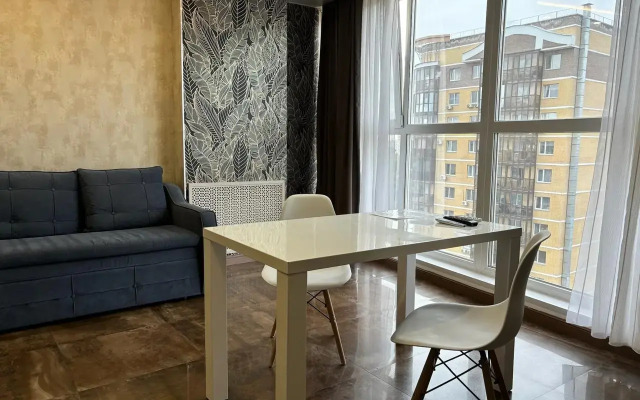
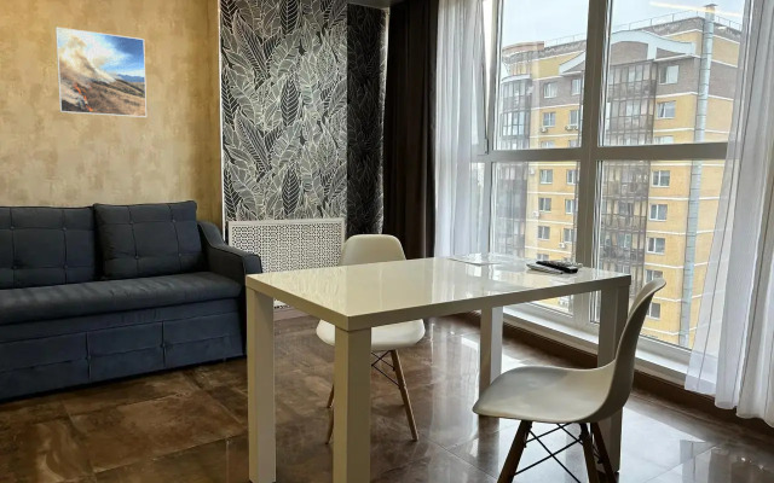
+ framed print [54,27,148,118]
